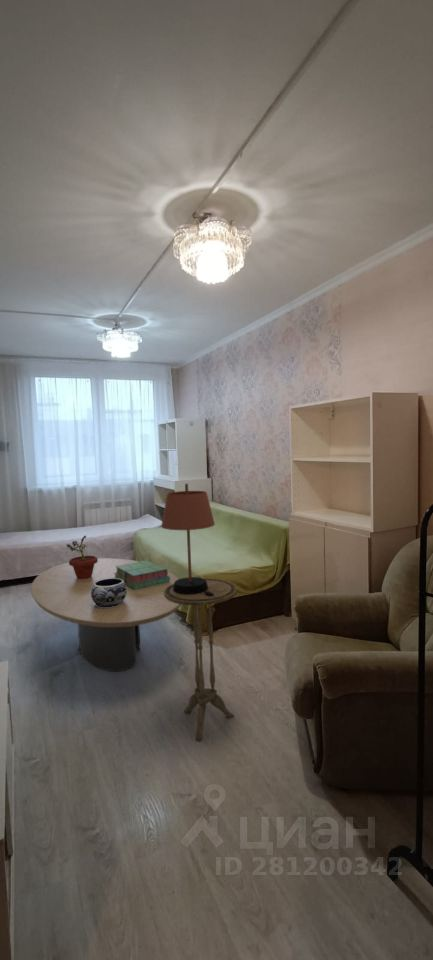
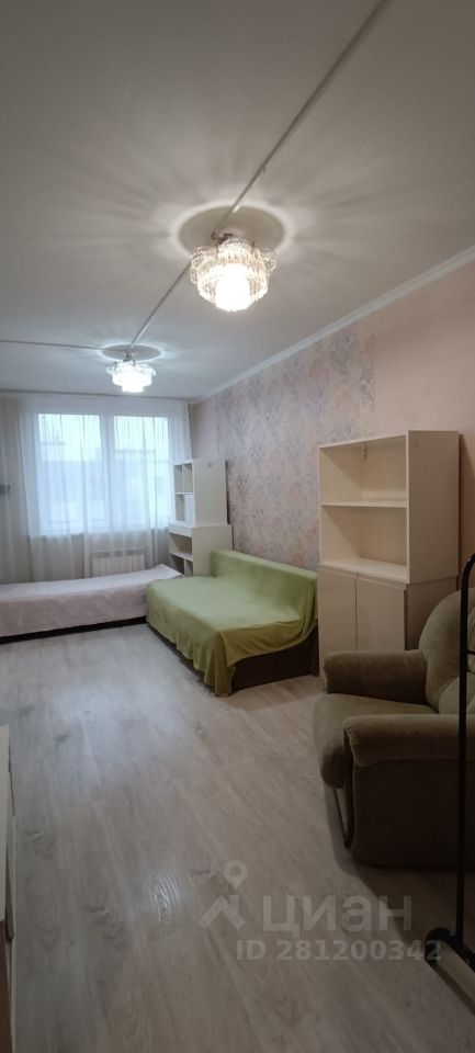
- decorative bowl [91,578,127,607]
- coffee table [30,557,182,672]
- table lamp [160,483,216,596]
- potted plant [66,535,98,579]
- side table [164,578,238,742]
- stack of books [114,559,170,590]
